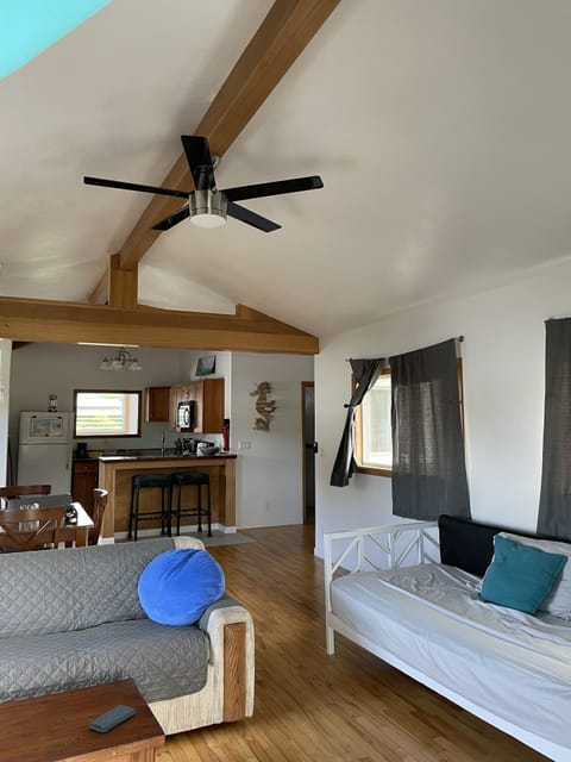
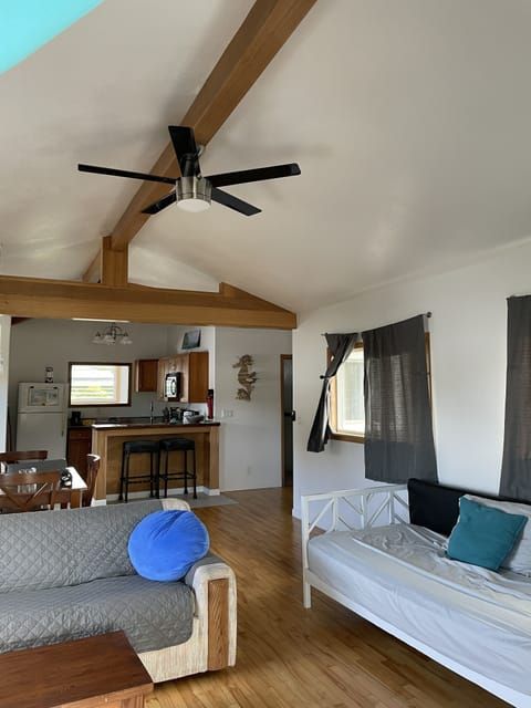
- smartphone [87,704,137,733]
